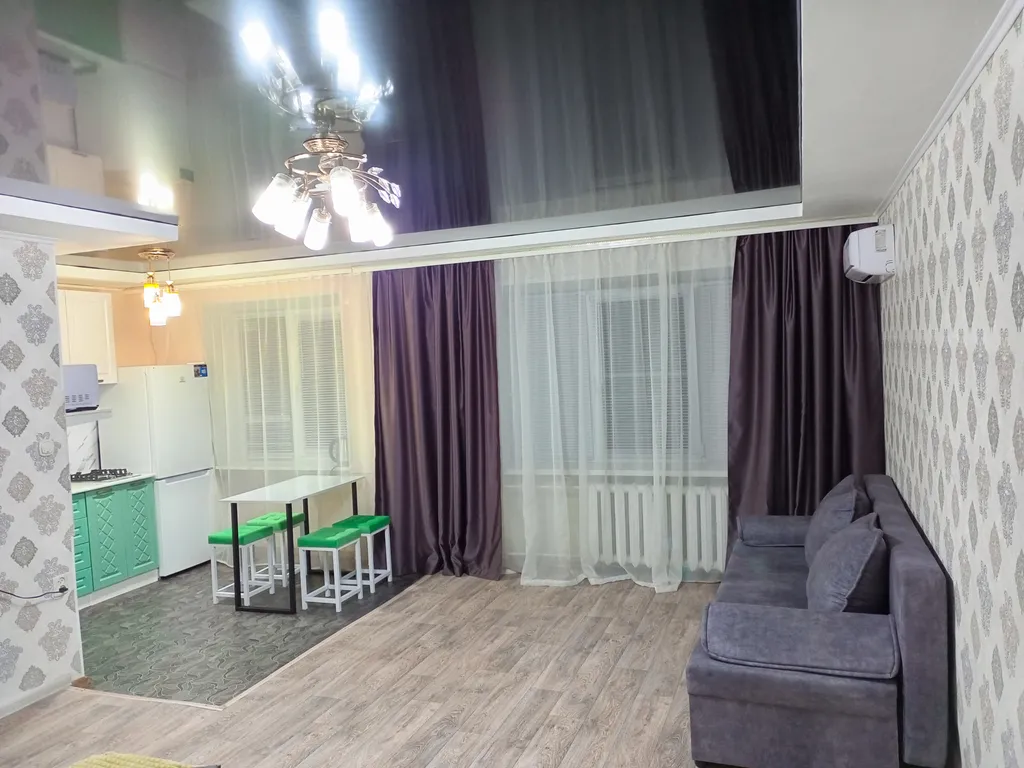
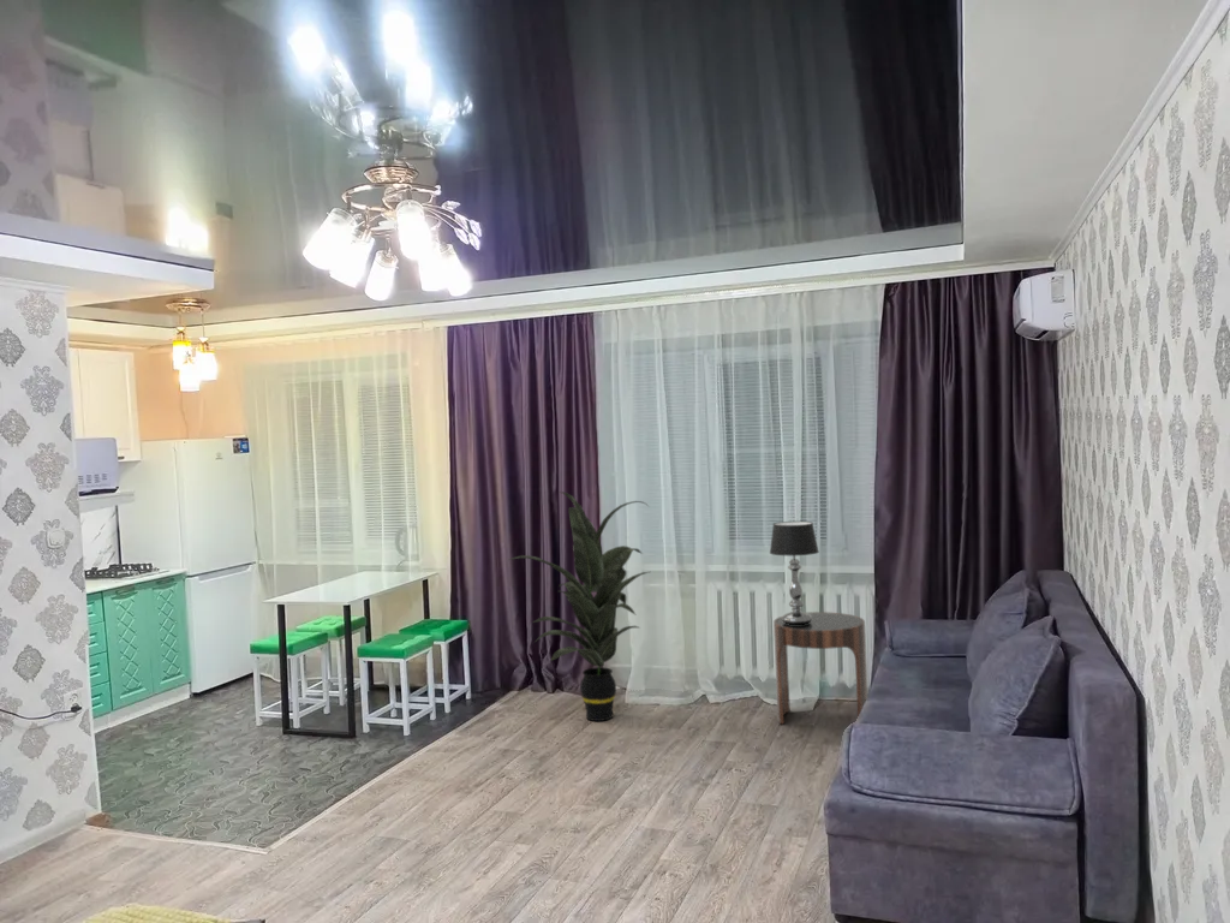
+ table lamp [769,520,820,625]
+ side table [772,611,870,725]
+ indoor plant [508,490,651,722]
